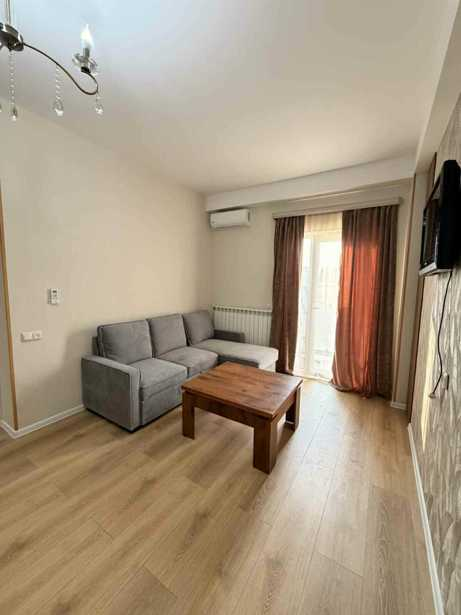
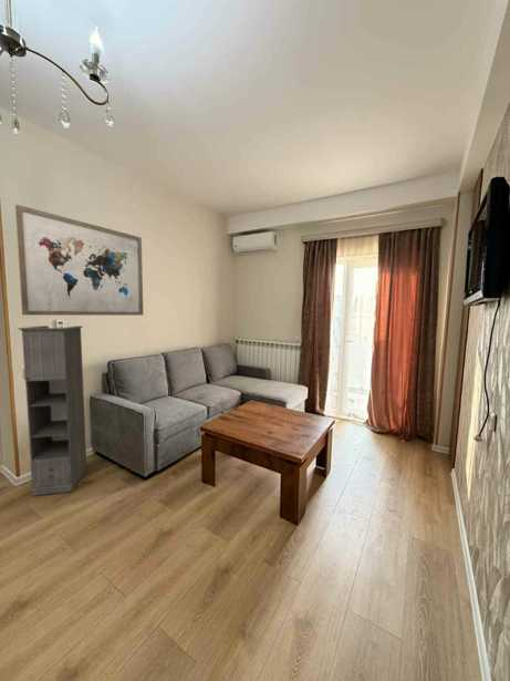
+ wall art [14,204,144,317]
+ storage cabinet [17,324,87,497]
